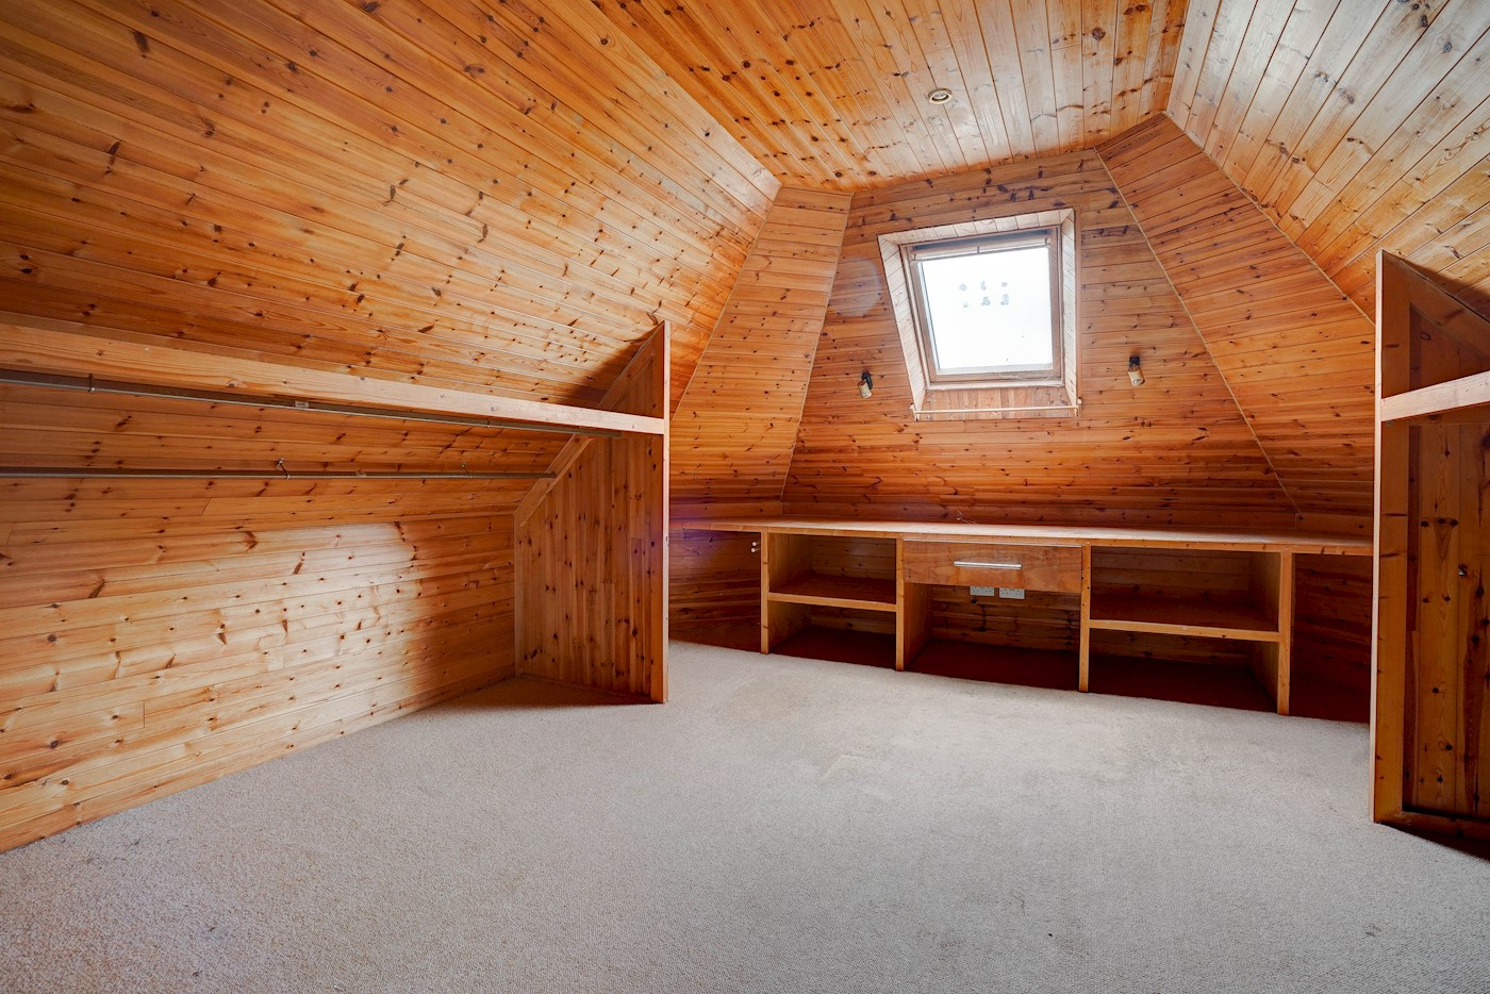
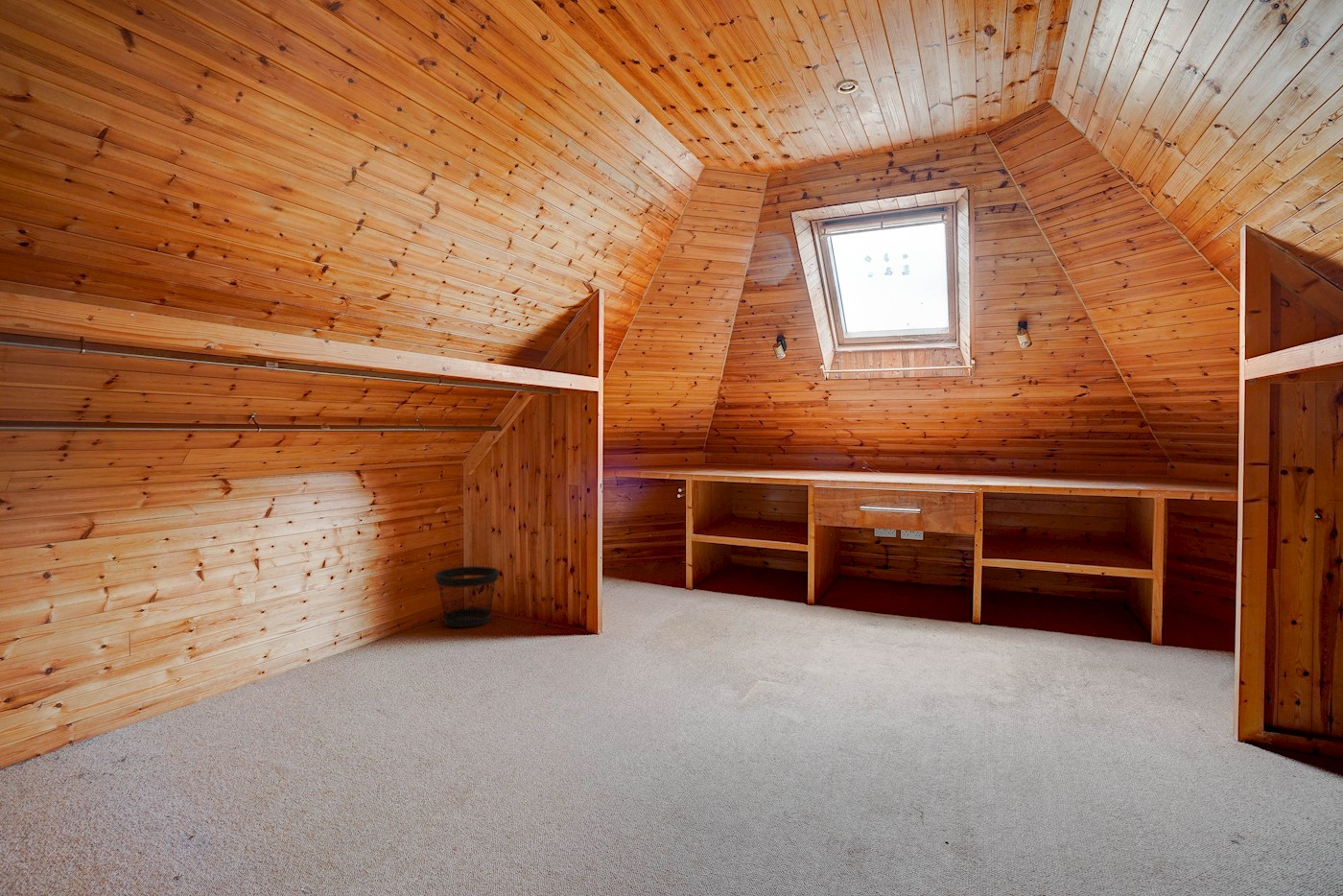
+ wastebasket [434,565,501,628]
